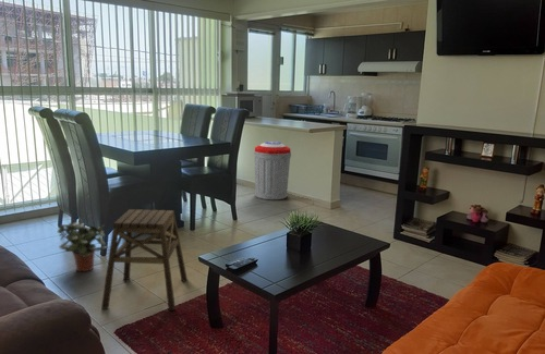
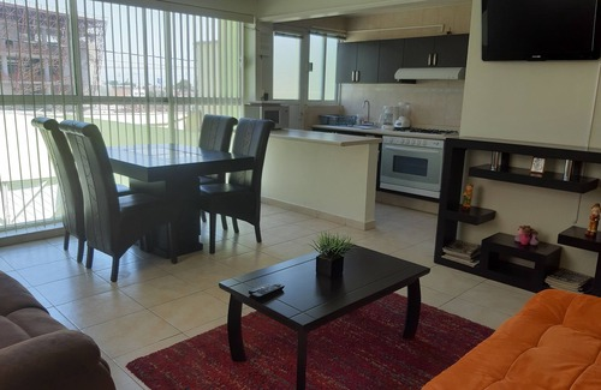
- trash can [253,141,292,202]
- stool [100,208,189,312]
- potted plant [57,220,108,272]
